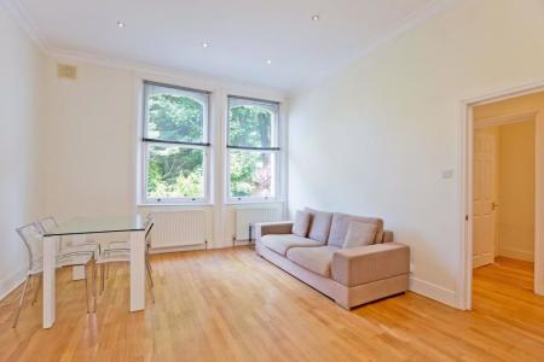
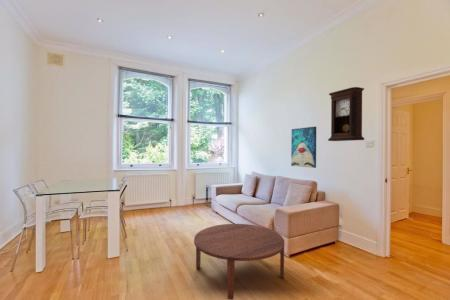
+ wall art [290,126,317,169]
+ pendulum clock [327,86,365,142]
+ coffee table [193,223,286,300]
